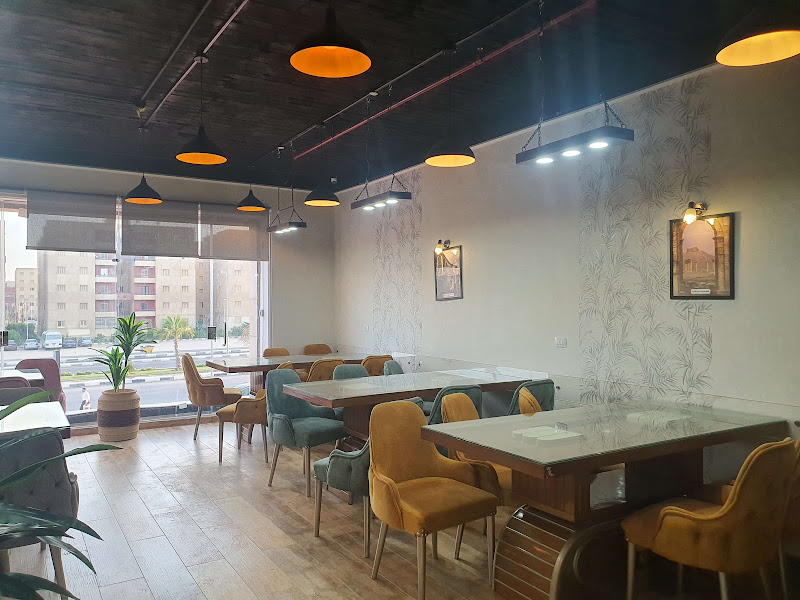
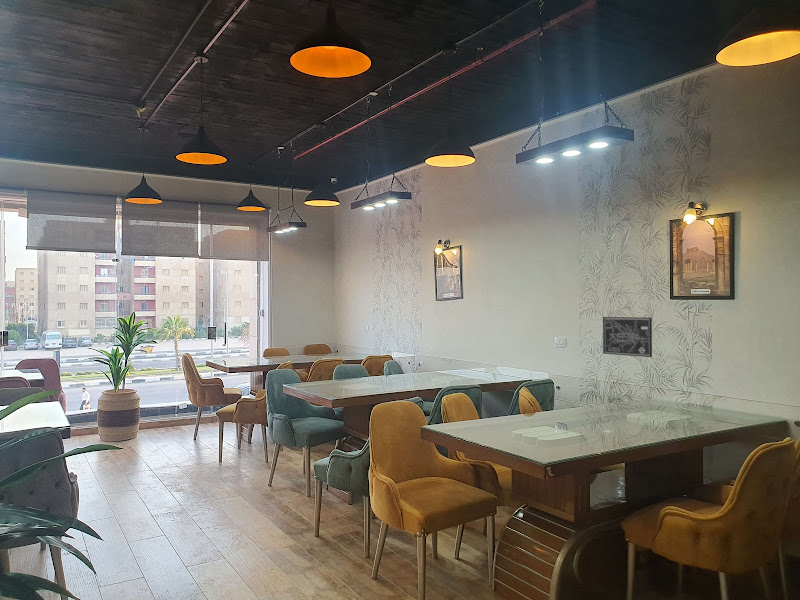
+ wall art [602,316,653,358]
